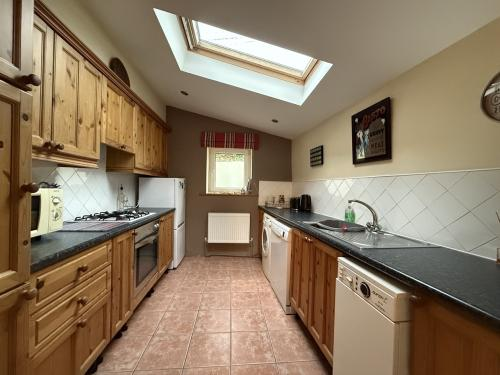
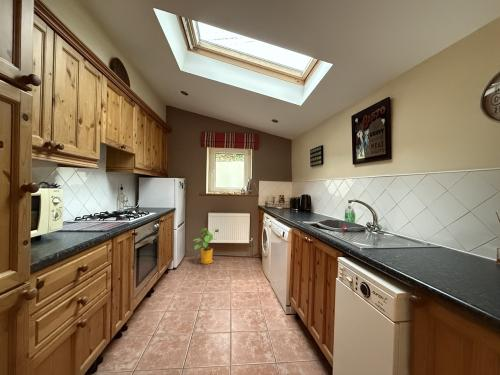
+ house plant [192,227,220,265]
